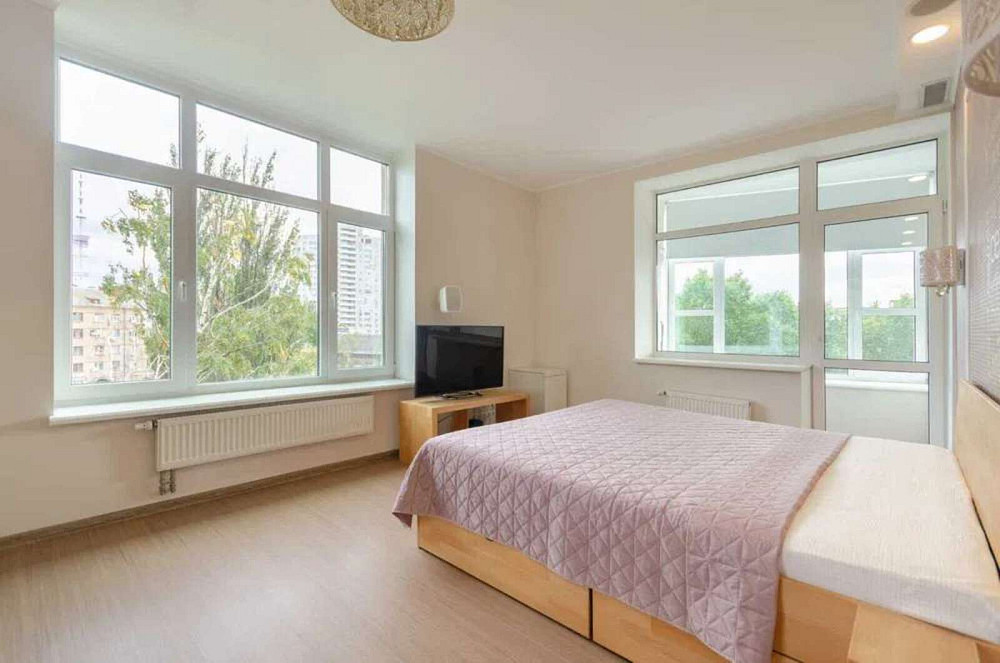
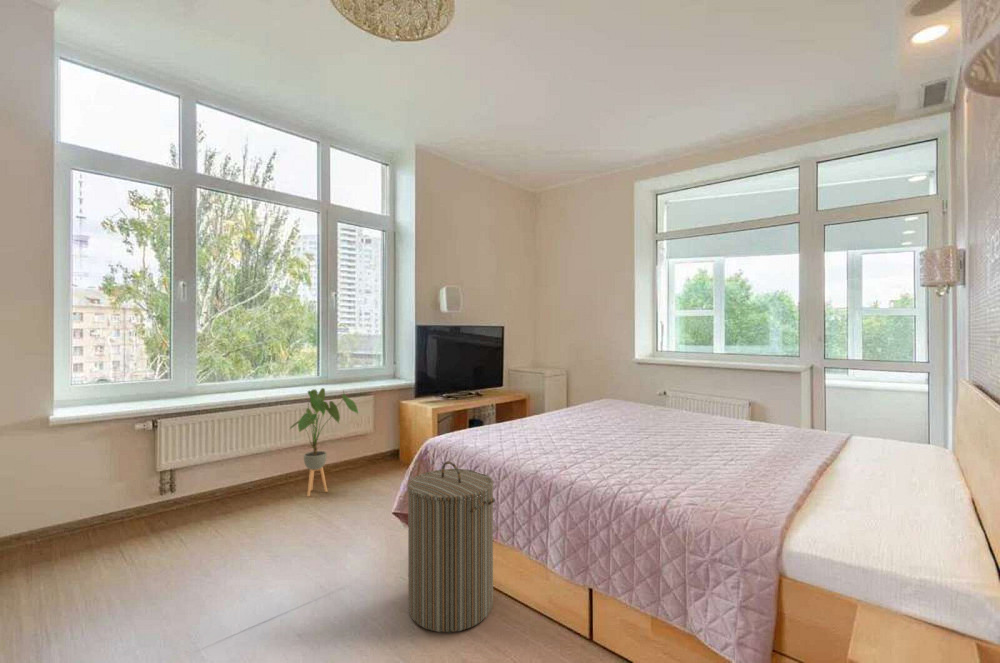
+ laundry hamper [407,460,496,633]
+ house plant [289,387,359,498]
